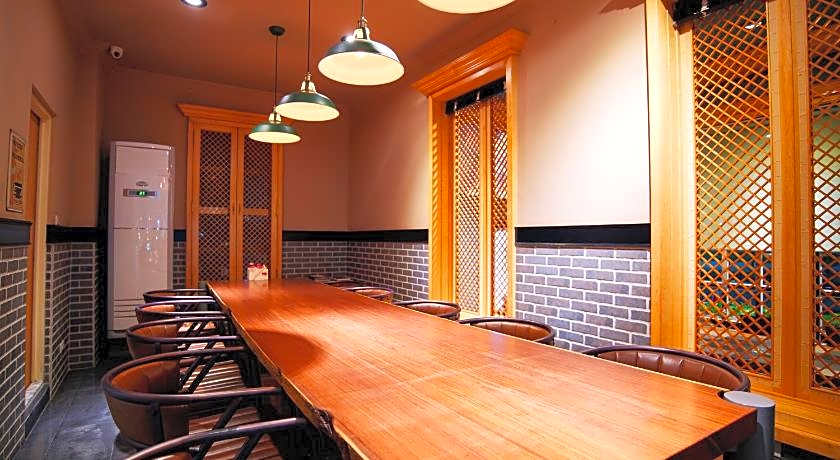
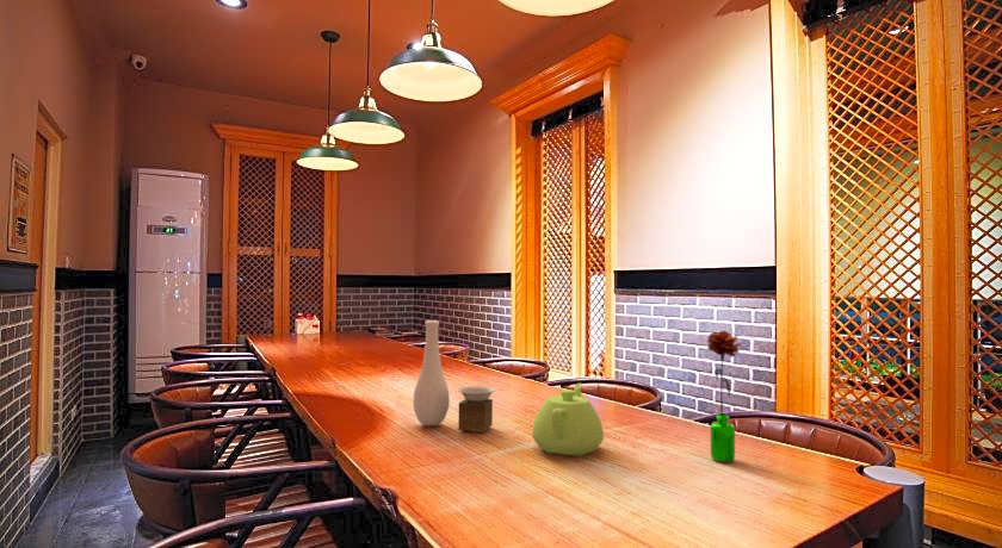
+ vase [413,319,496,434]
+ flower [706,330,743,463]
+ teapot [531,382,605,457]
